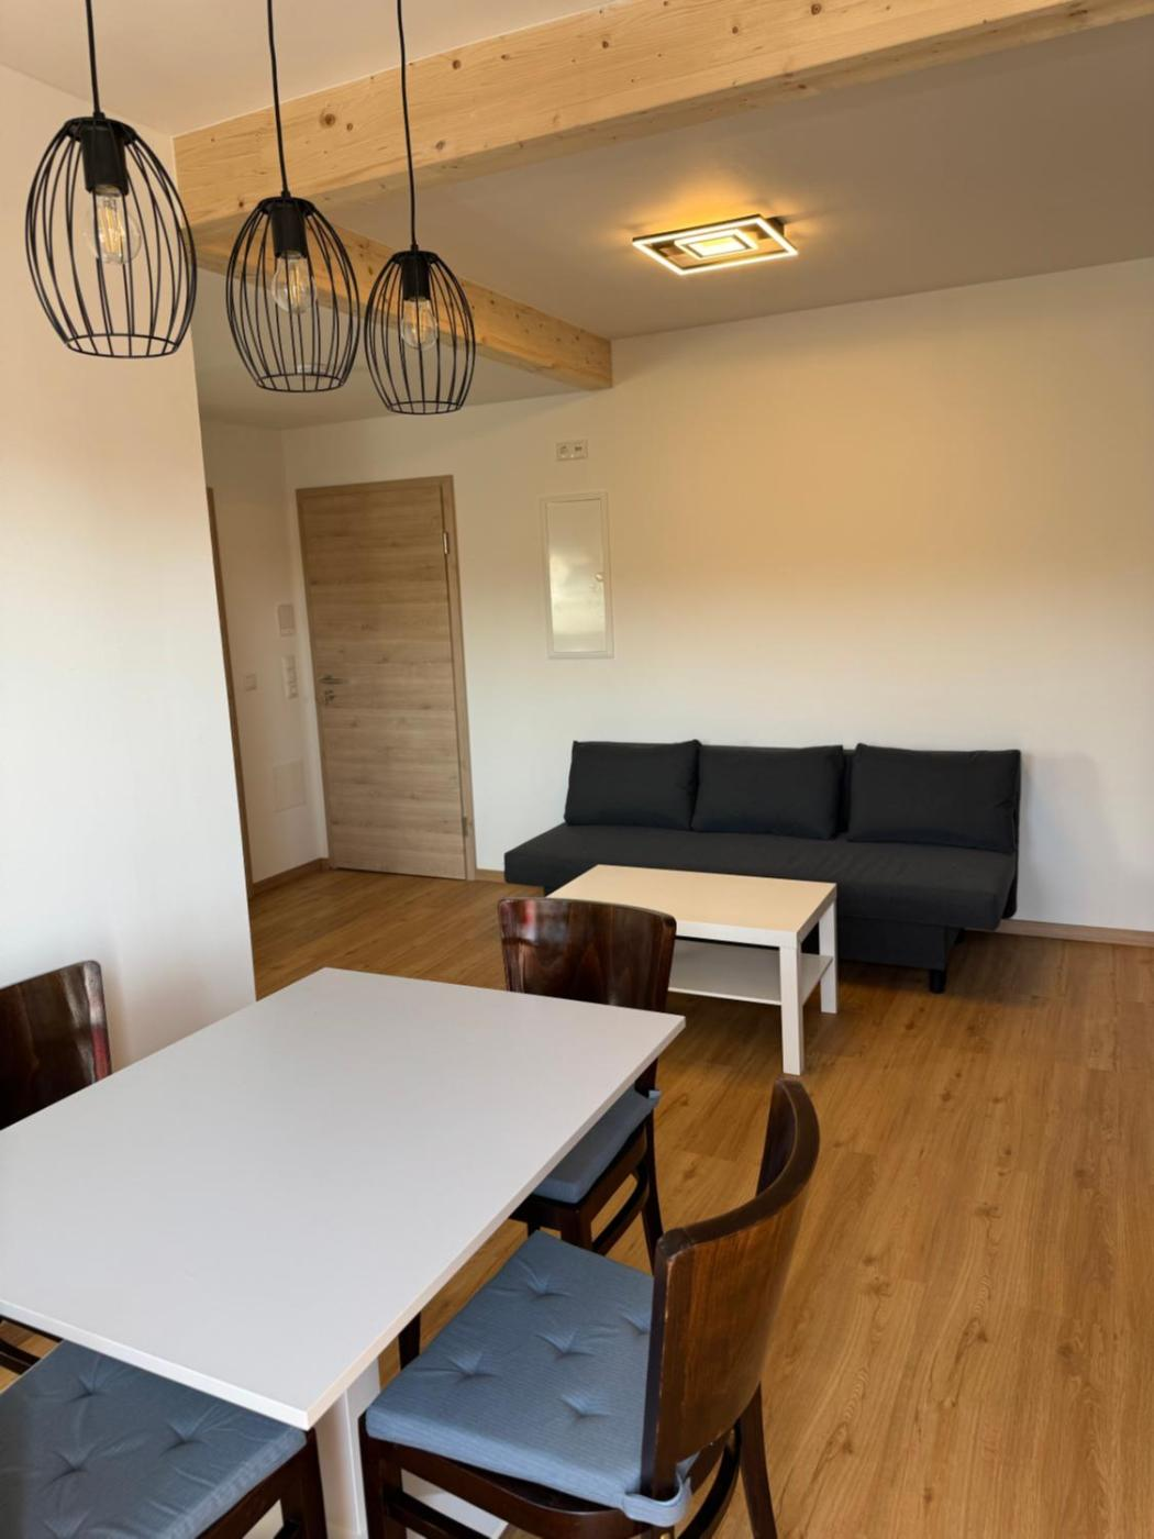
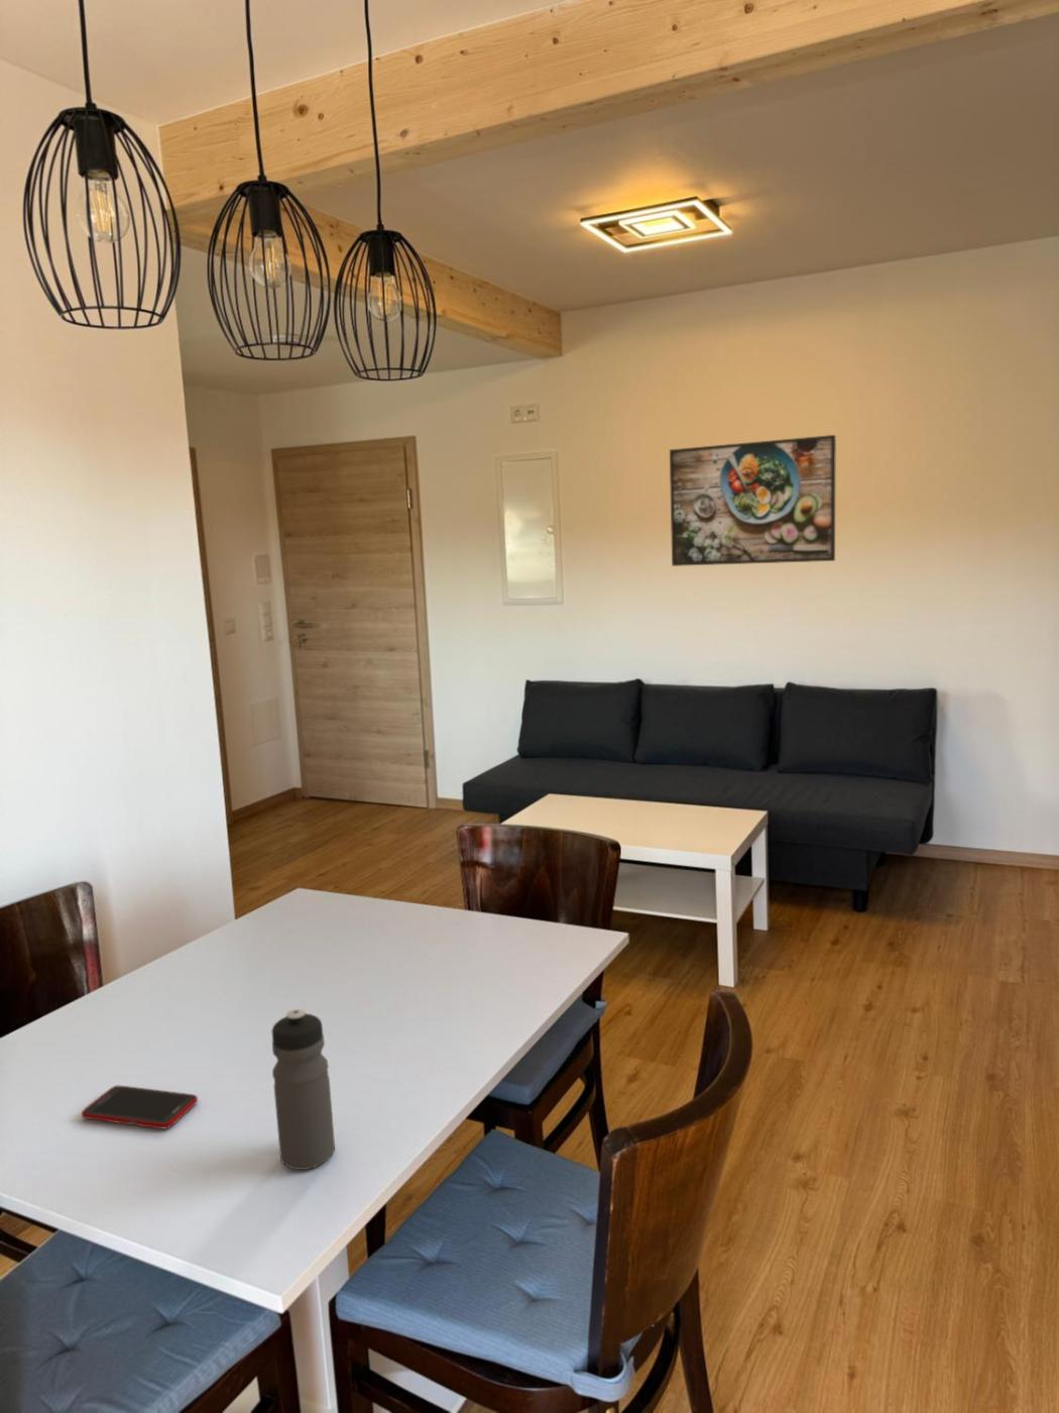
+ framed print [669,434,838,567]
+ cell phone [81,1085,199,1129]
+ water bottle [270,1008,336,1170]
